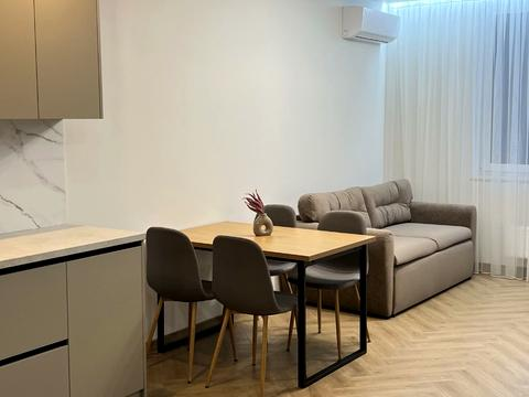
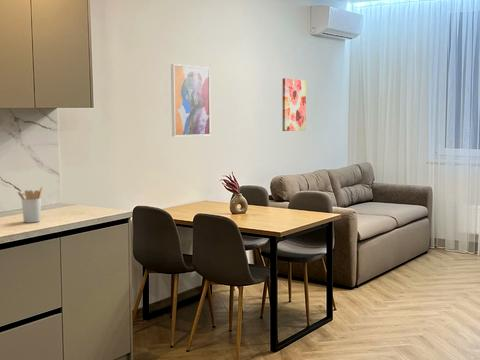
+ wall art [170,63,212,137]
+ utensil holder [16,186,44,224]
+ wall art [282,77,307,132]
